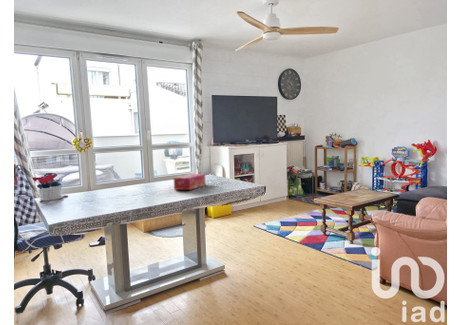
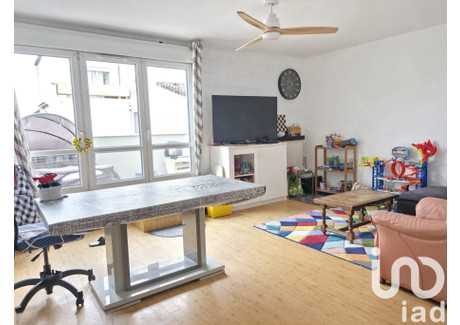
- tissue box [173,173,207,191]
